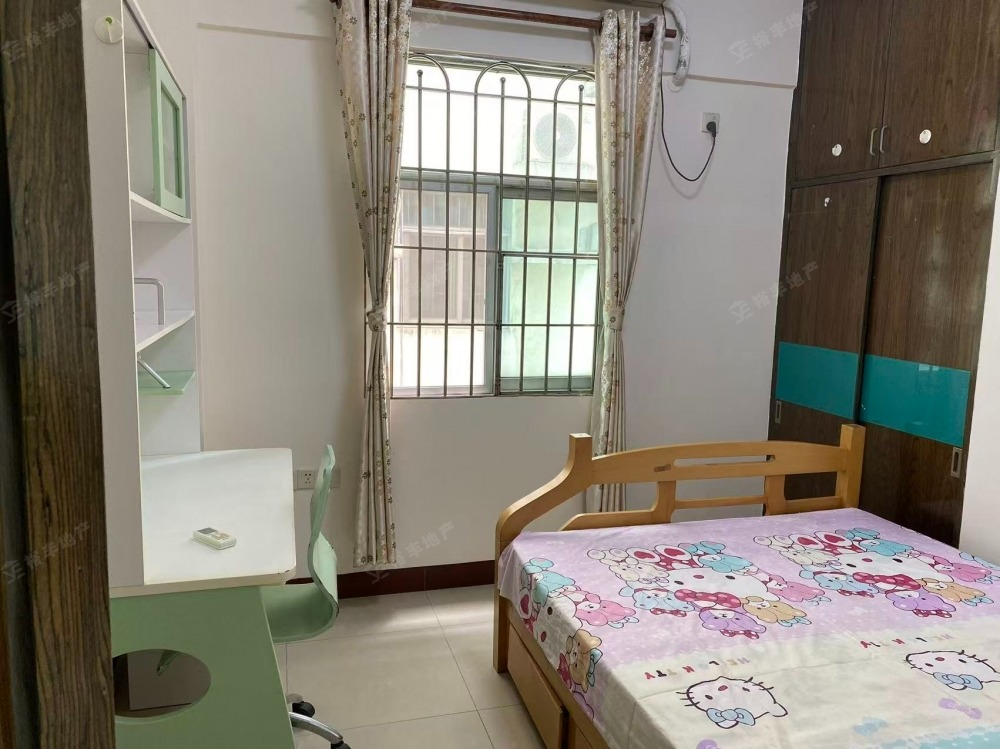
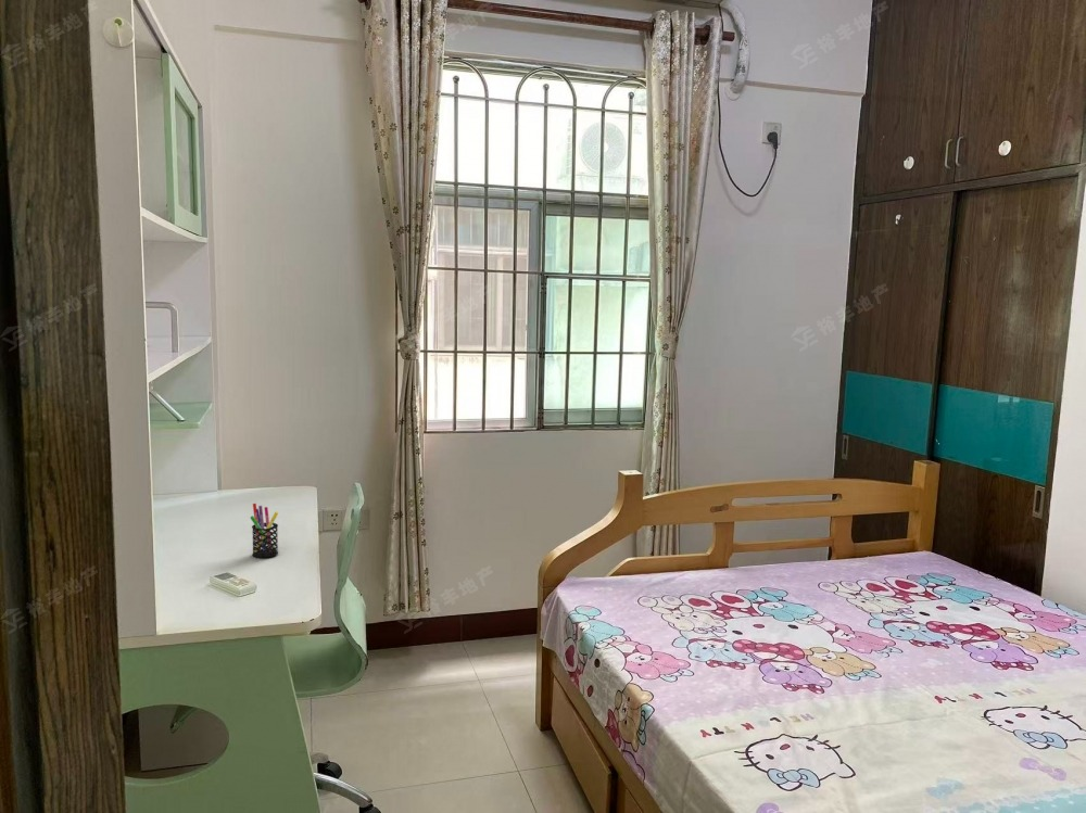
+ pen holder [250,503,279,559]
